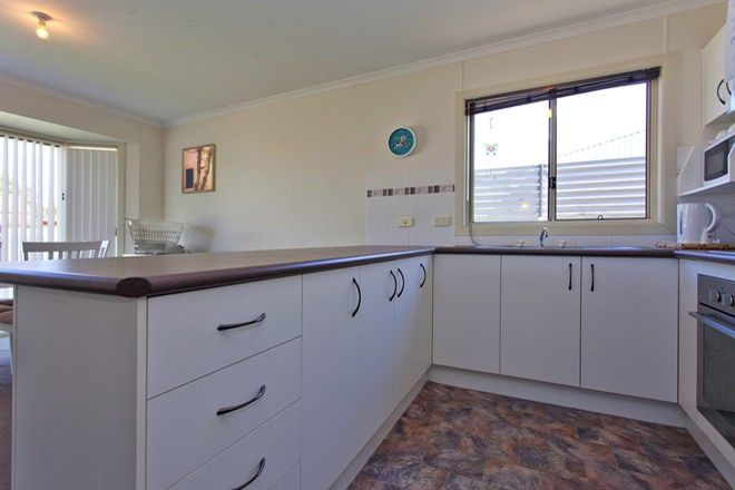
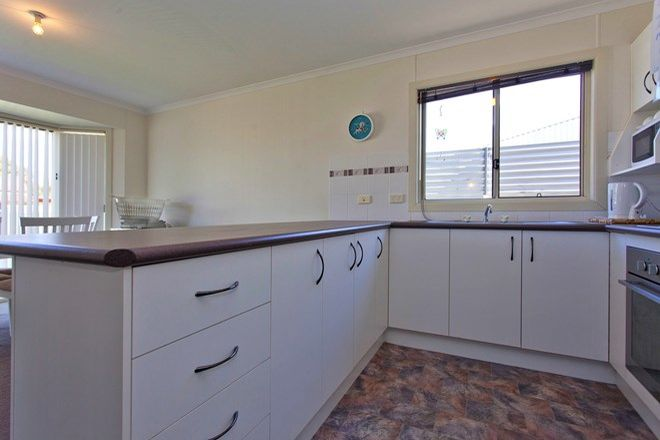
- wall art [180,143,217,195]
